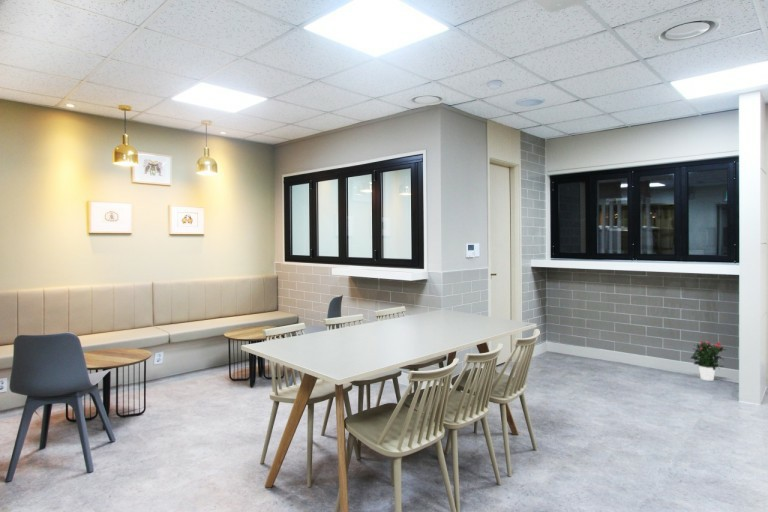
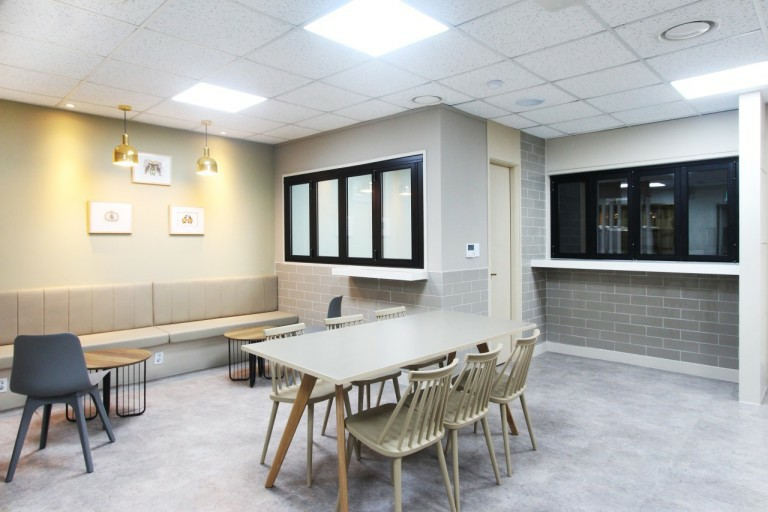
- potted flower [690,340,726,381]
